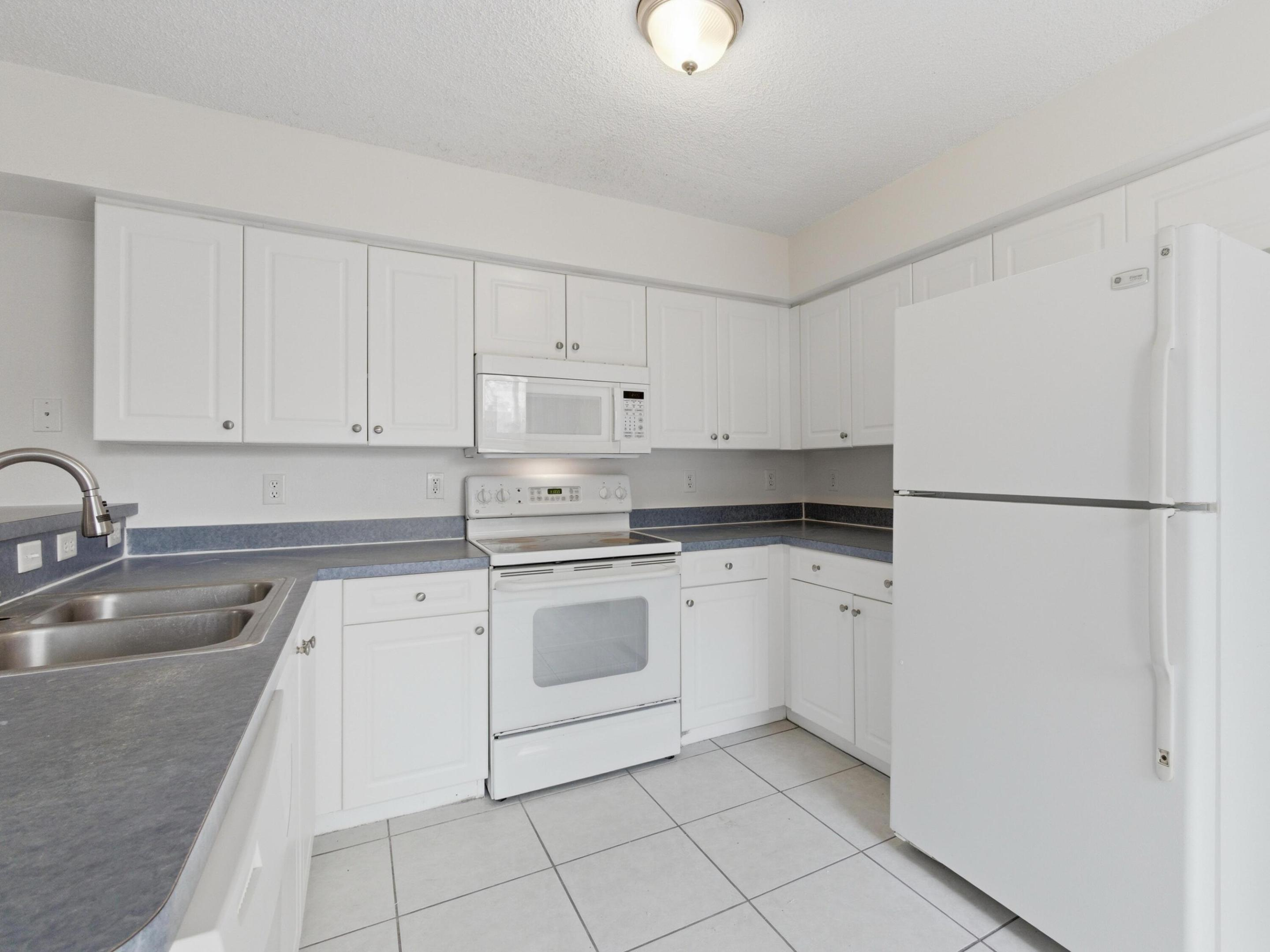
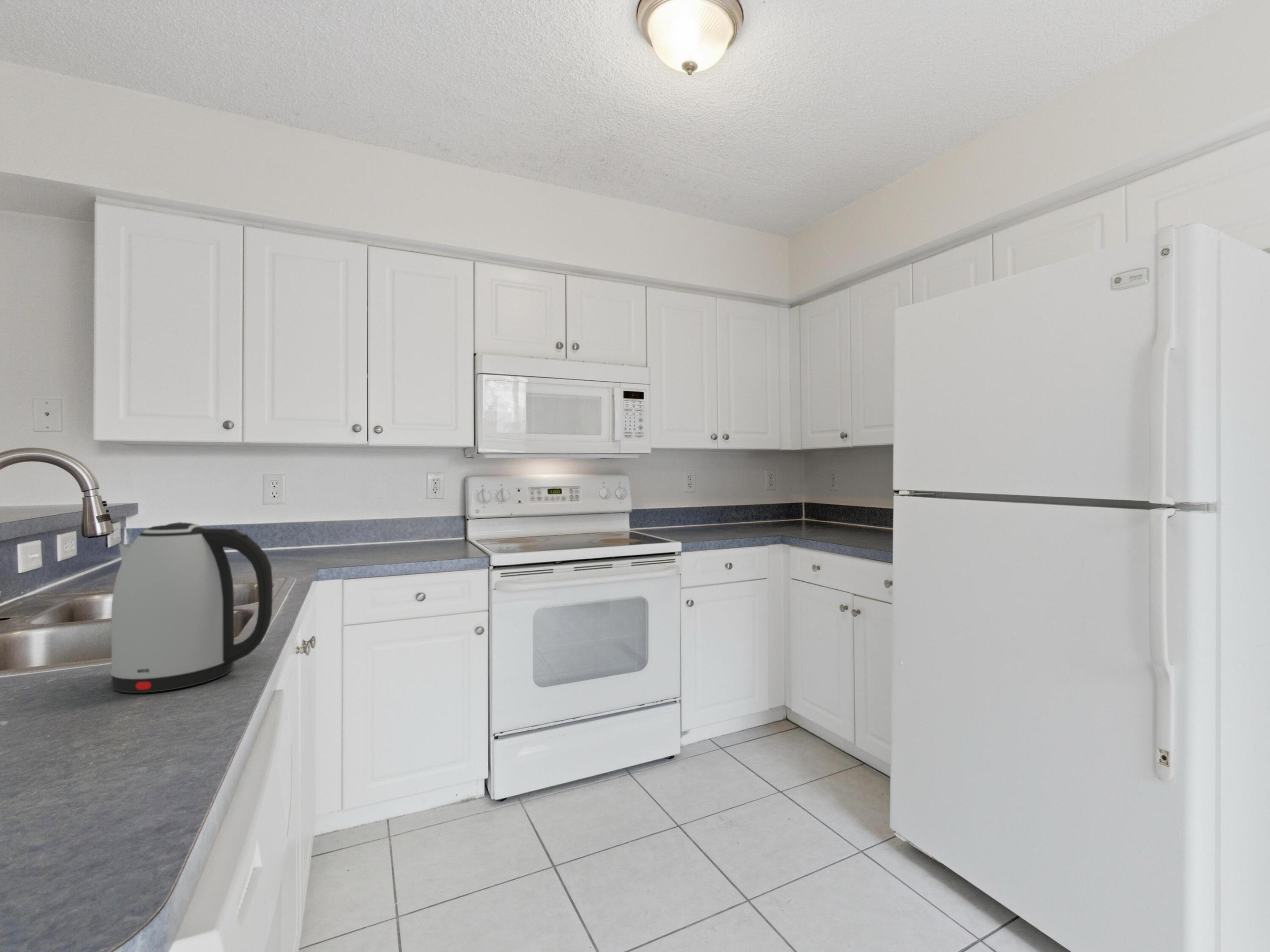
+ kettle [110,522,273,693]
